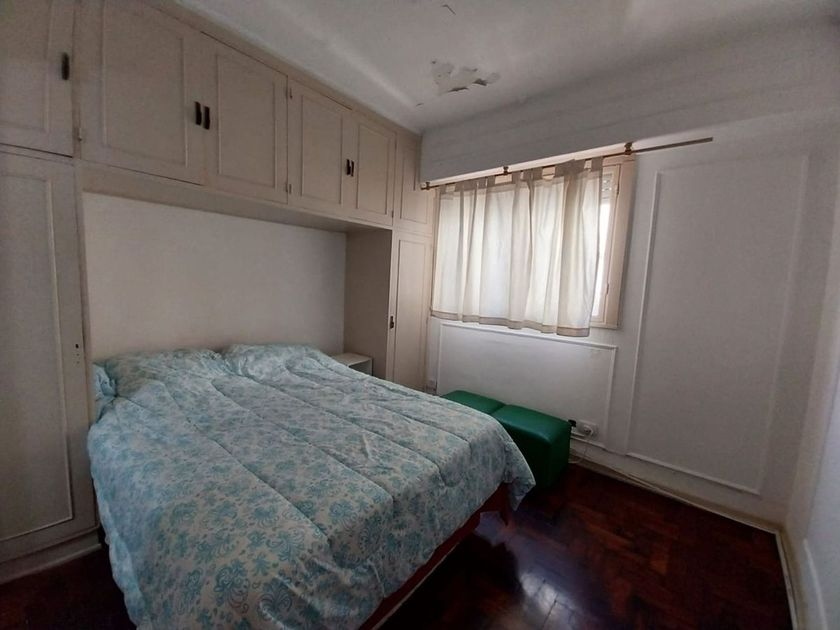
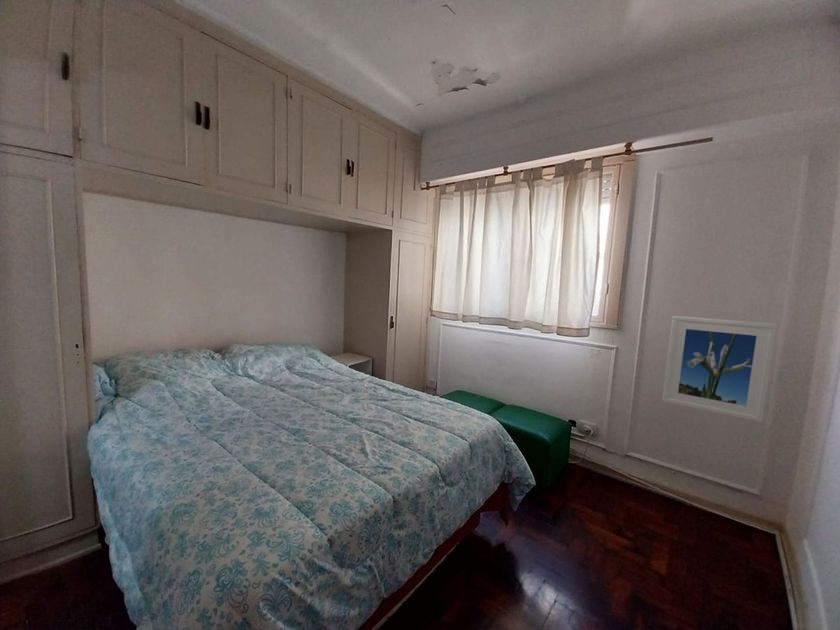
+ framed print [661,315,778,423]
